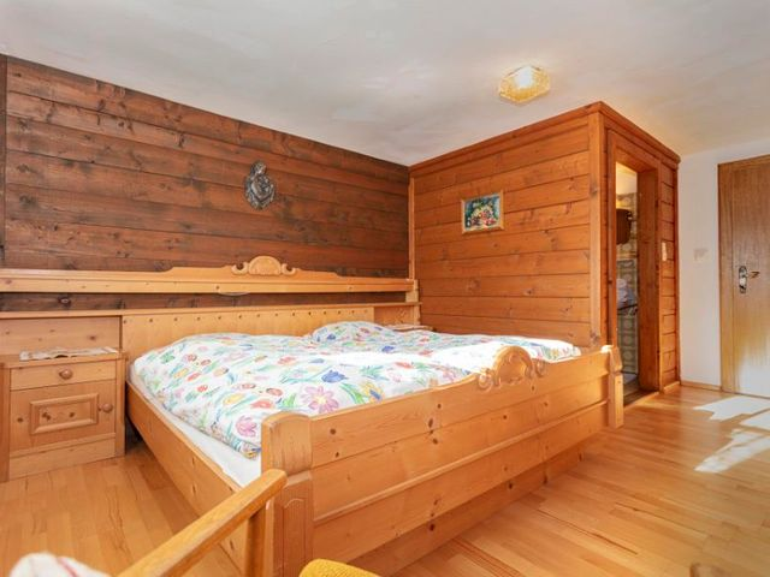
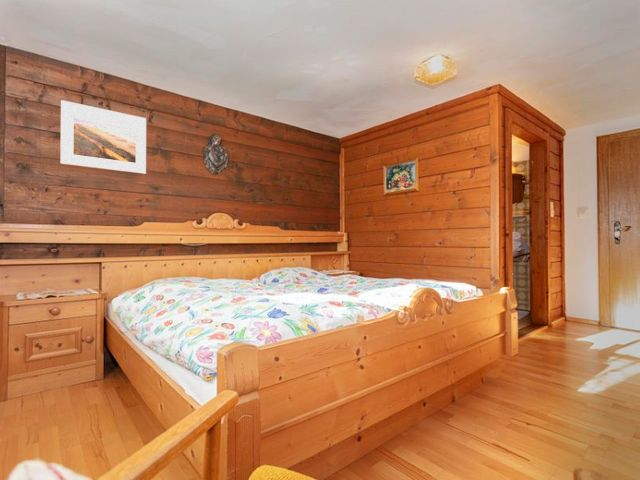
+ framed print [59,99,147,175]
